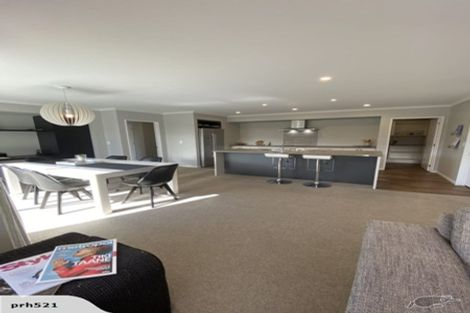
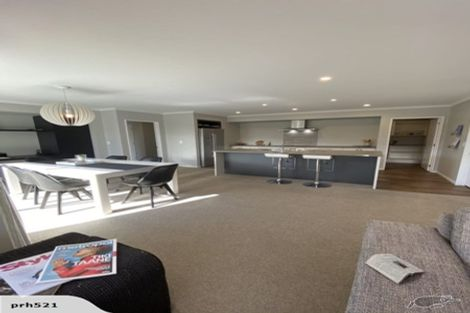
+ magazine [364,253,425,285]
